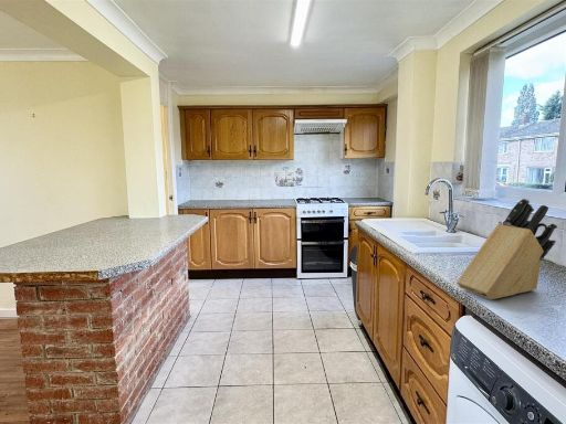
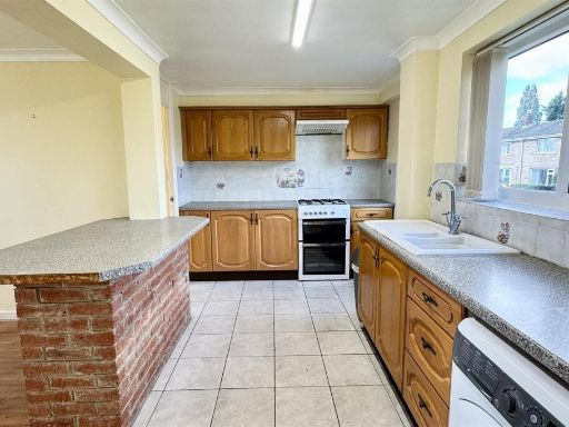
- knife block [455,198,558,300]
